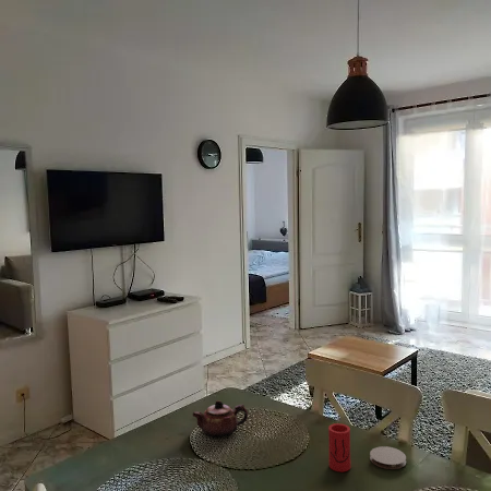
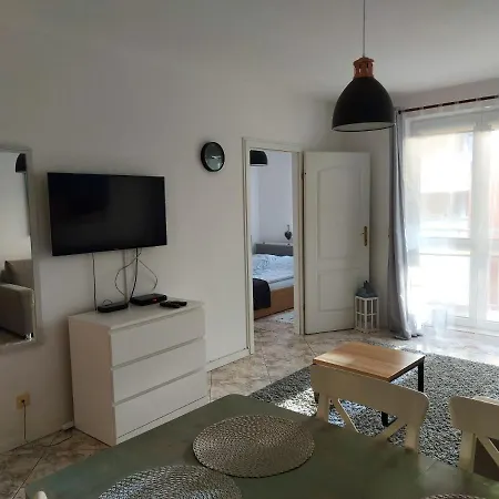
- cup [327,422,351,472]
- teapot [192,399,249,439]
- coaster [369,445,407,470]
